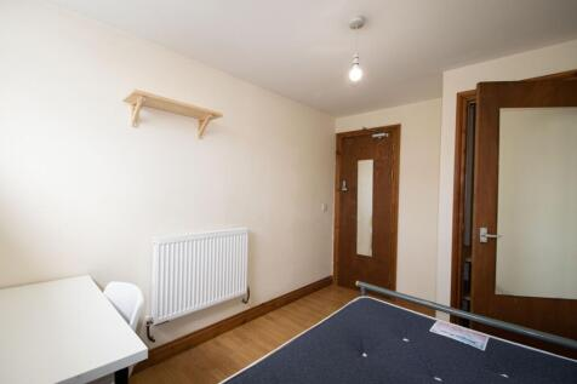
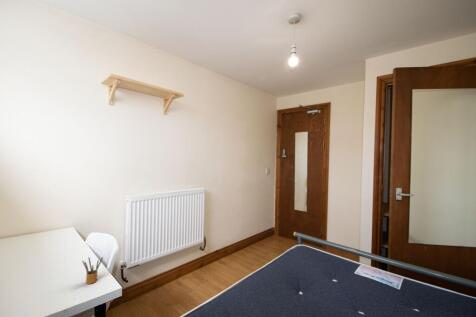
+ pencil box [81,256,104,285]
